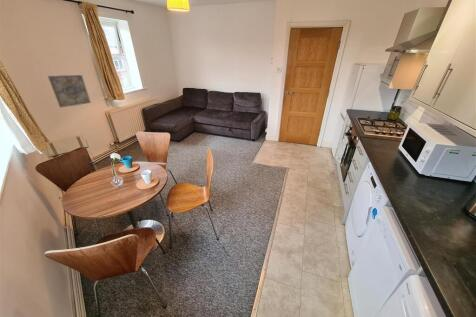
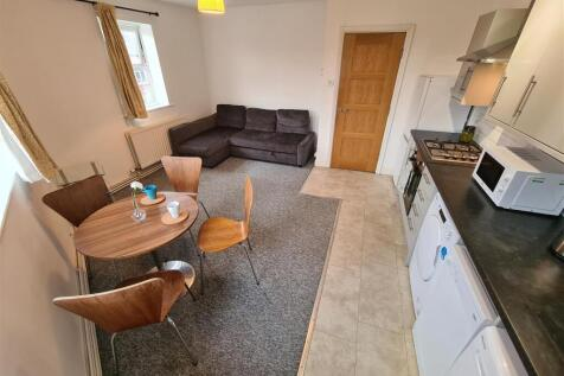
- wall art [47,74,92,108]
